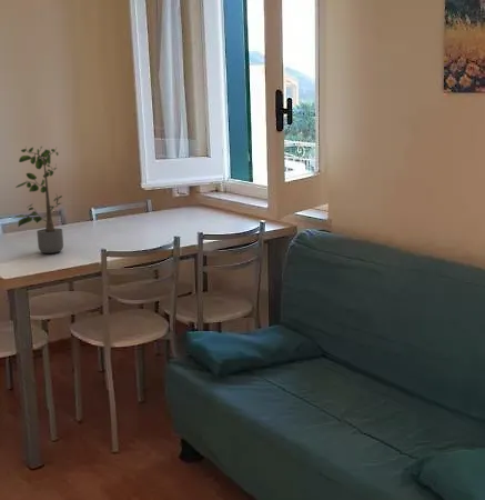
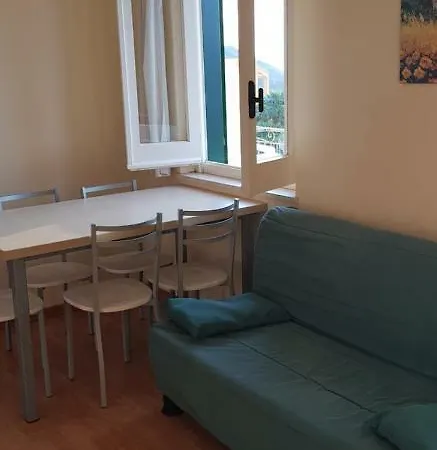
- potted plant [11,146,73,254]
